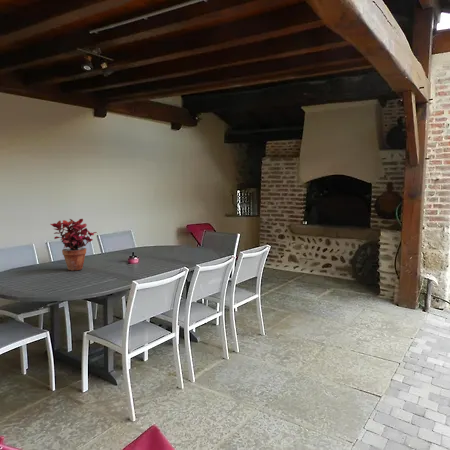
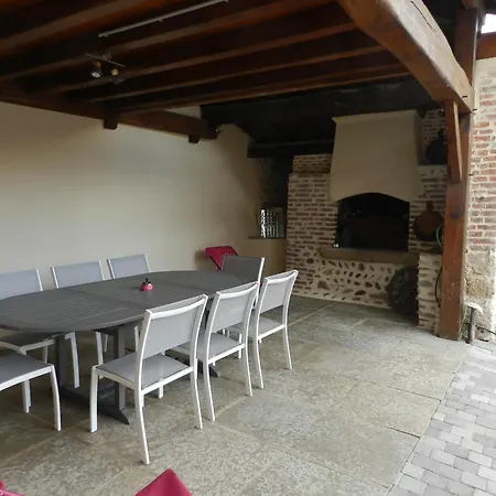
- potted plant [49,218,98,271]
